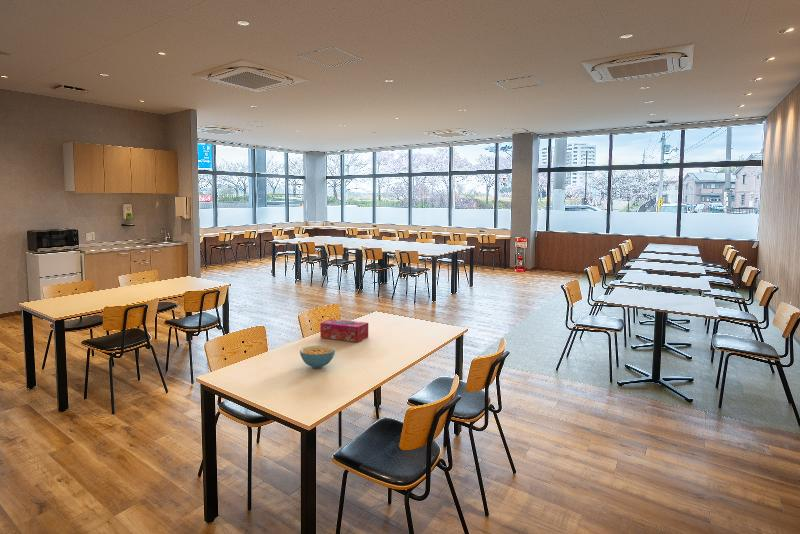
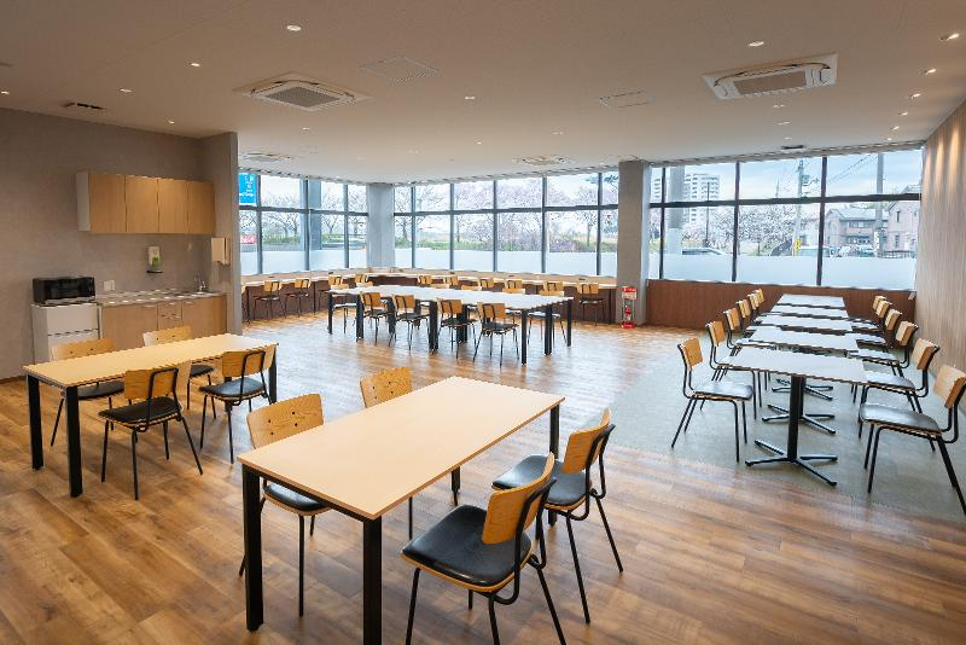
- tissue box [319,318,369,343]
- cereal bowl [299,345,336,369]
